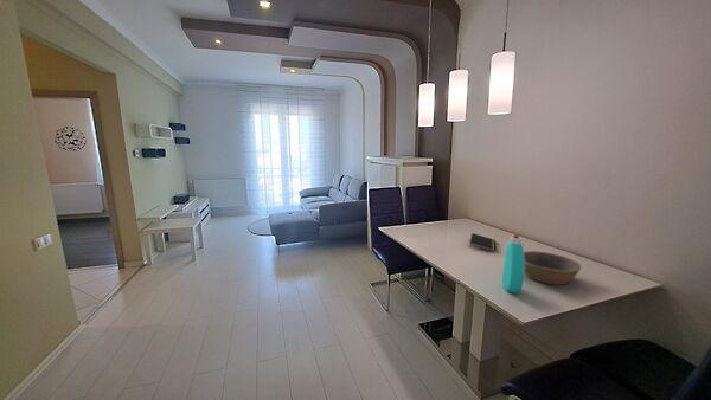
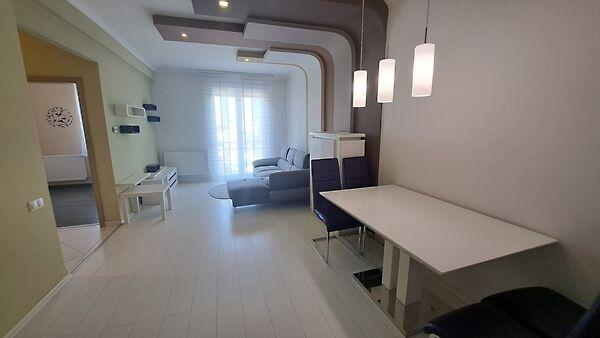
- bowl [524,250,582,286]
- bottle [501,234,525,293]
- notepad [469,232,498,253]
